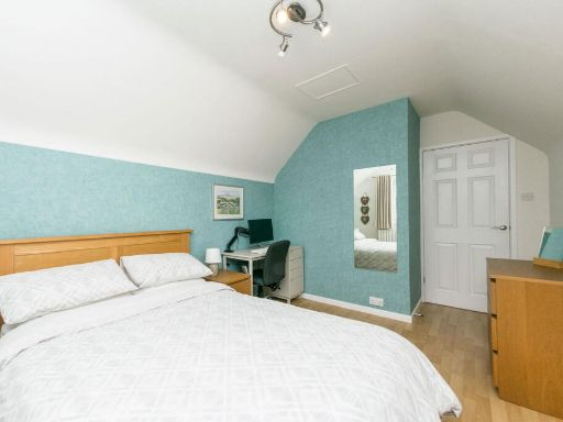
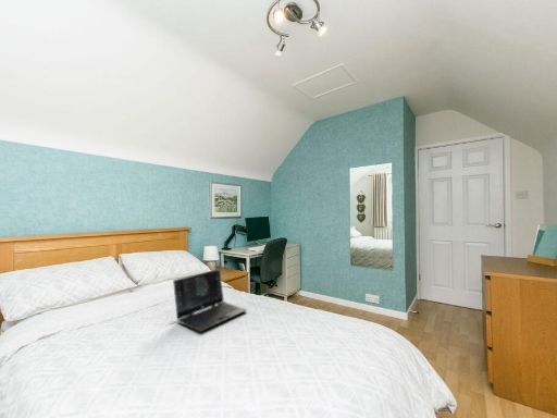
+ laptop computer [172,268,248,333]
